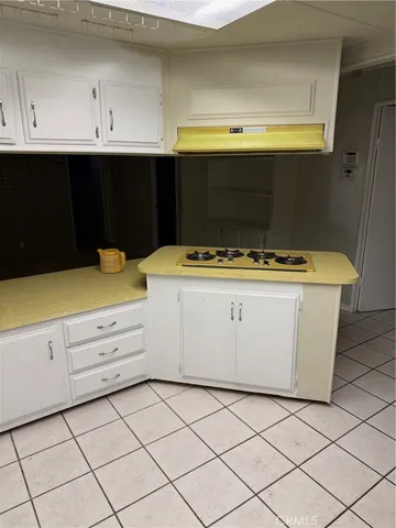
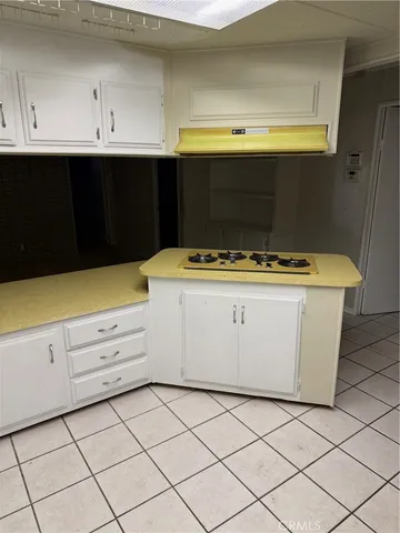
- teapot [96,248,127,274]
